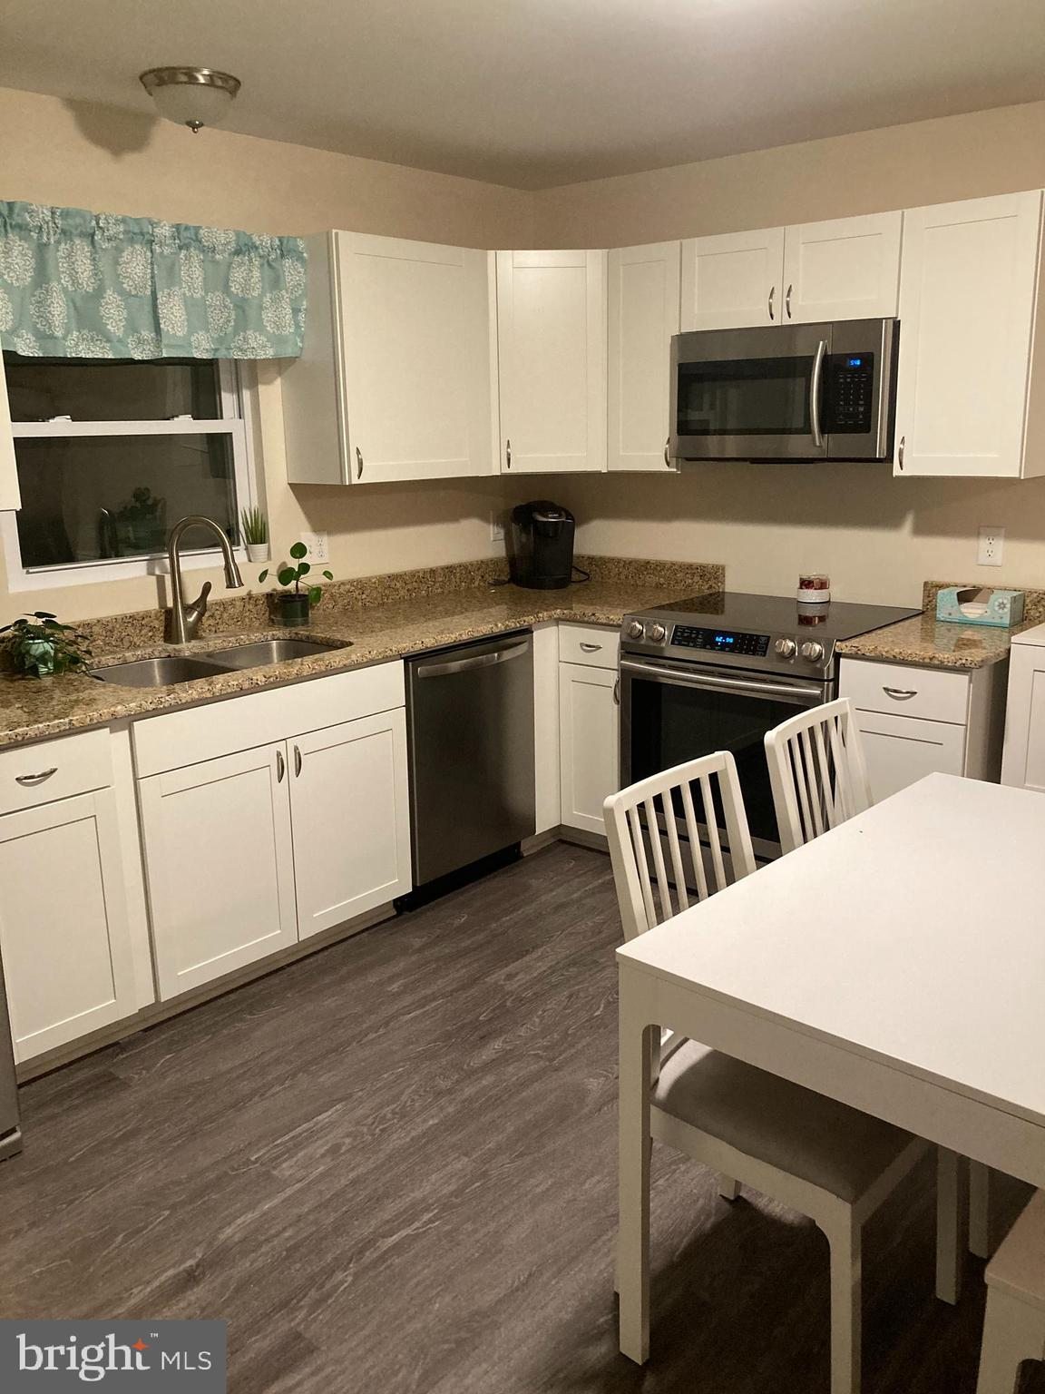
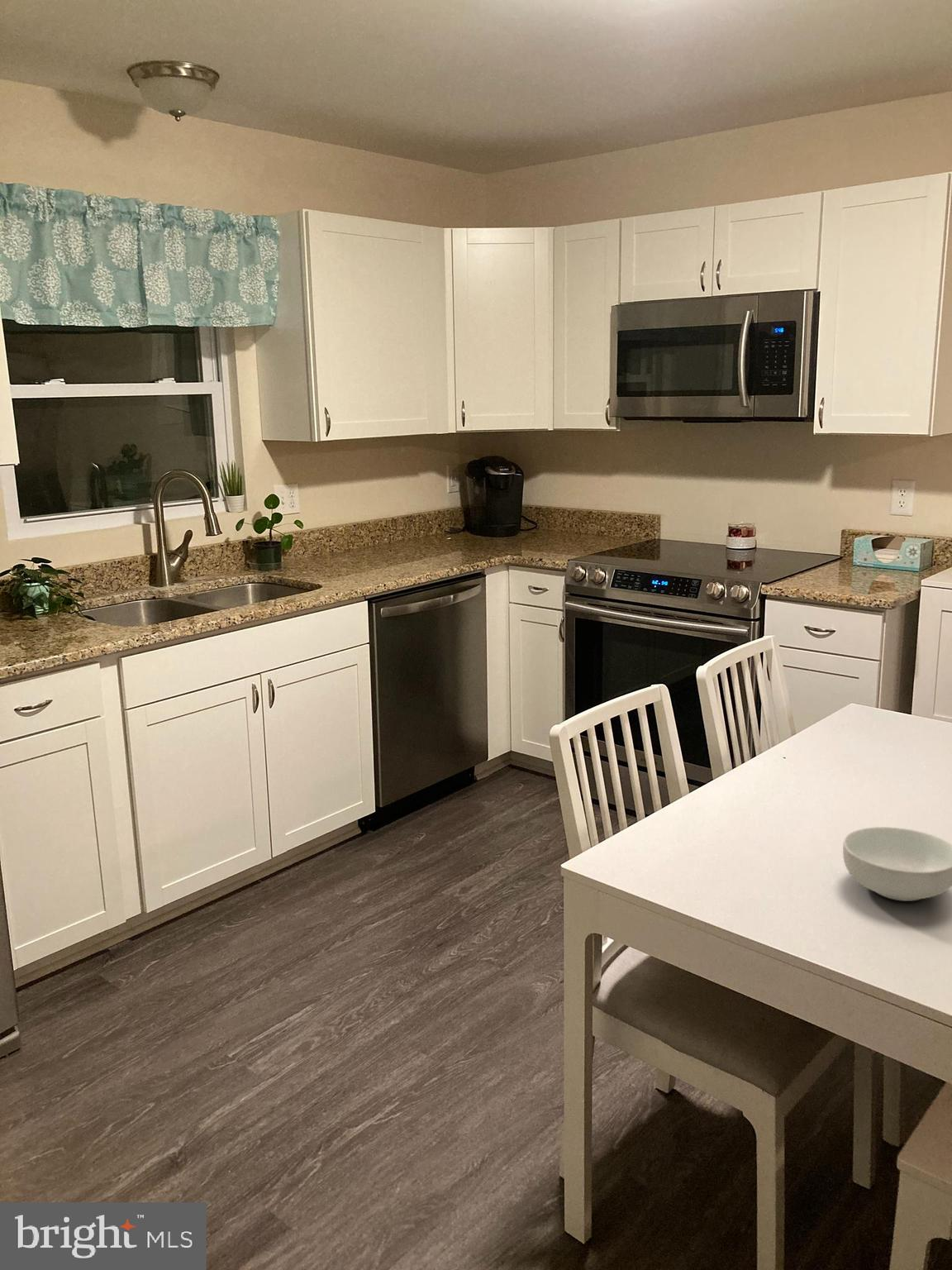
+ cereal bowl [842,826,952,902]
